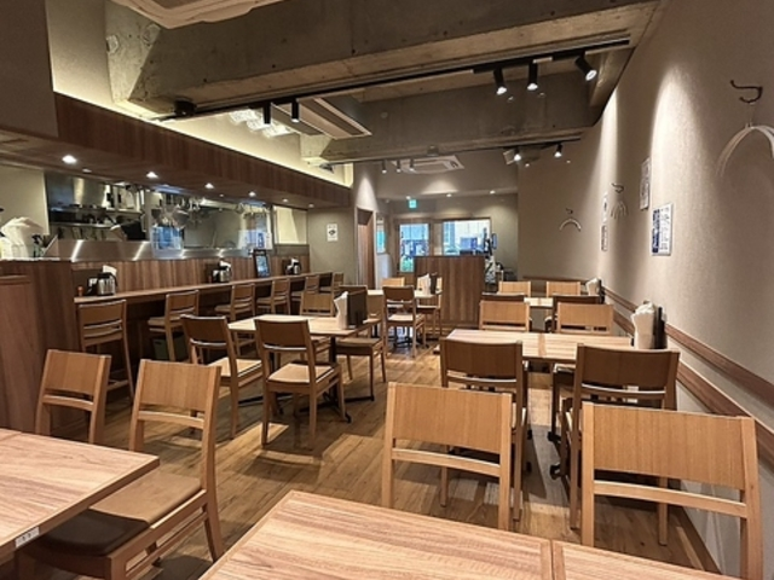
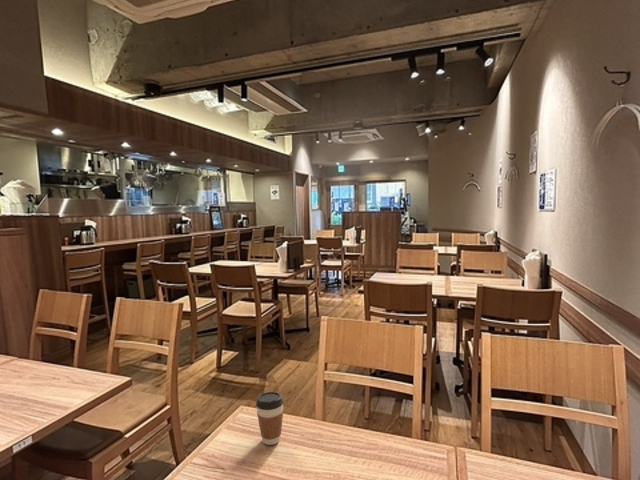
+ coffee cup [255,391,285,446]
